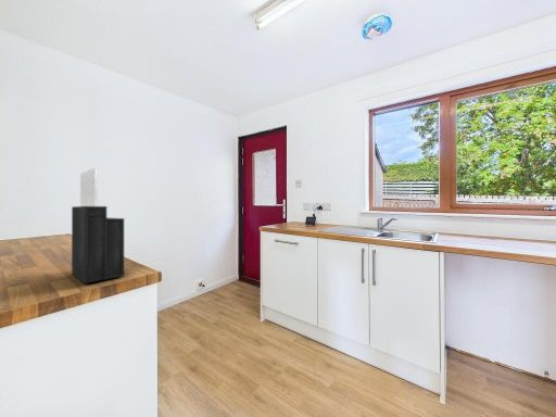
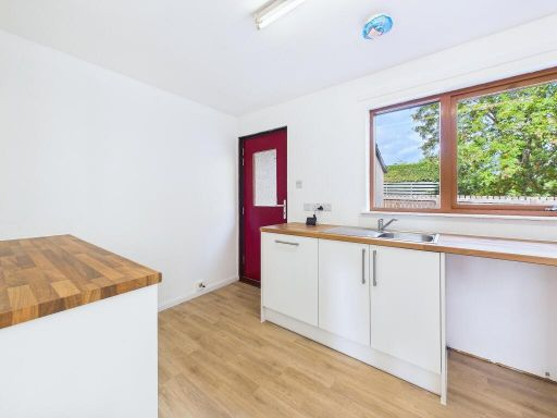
- knife block [71,167,125,285]
